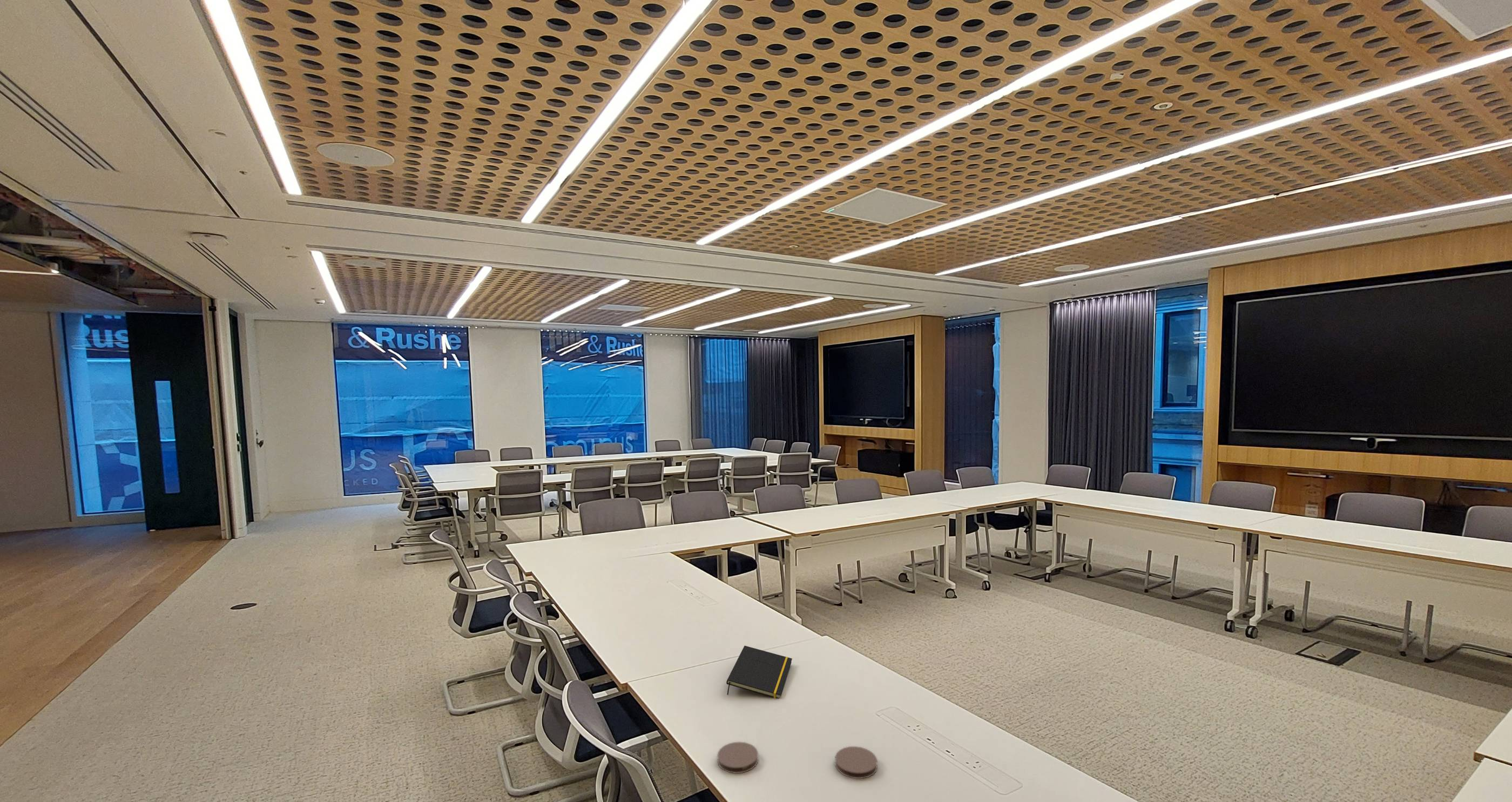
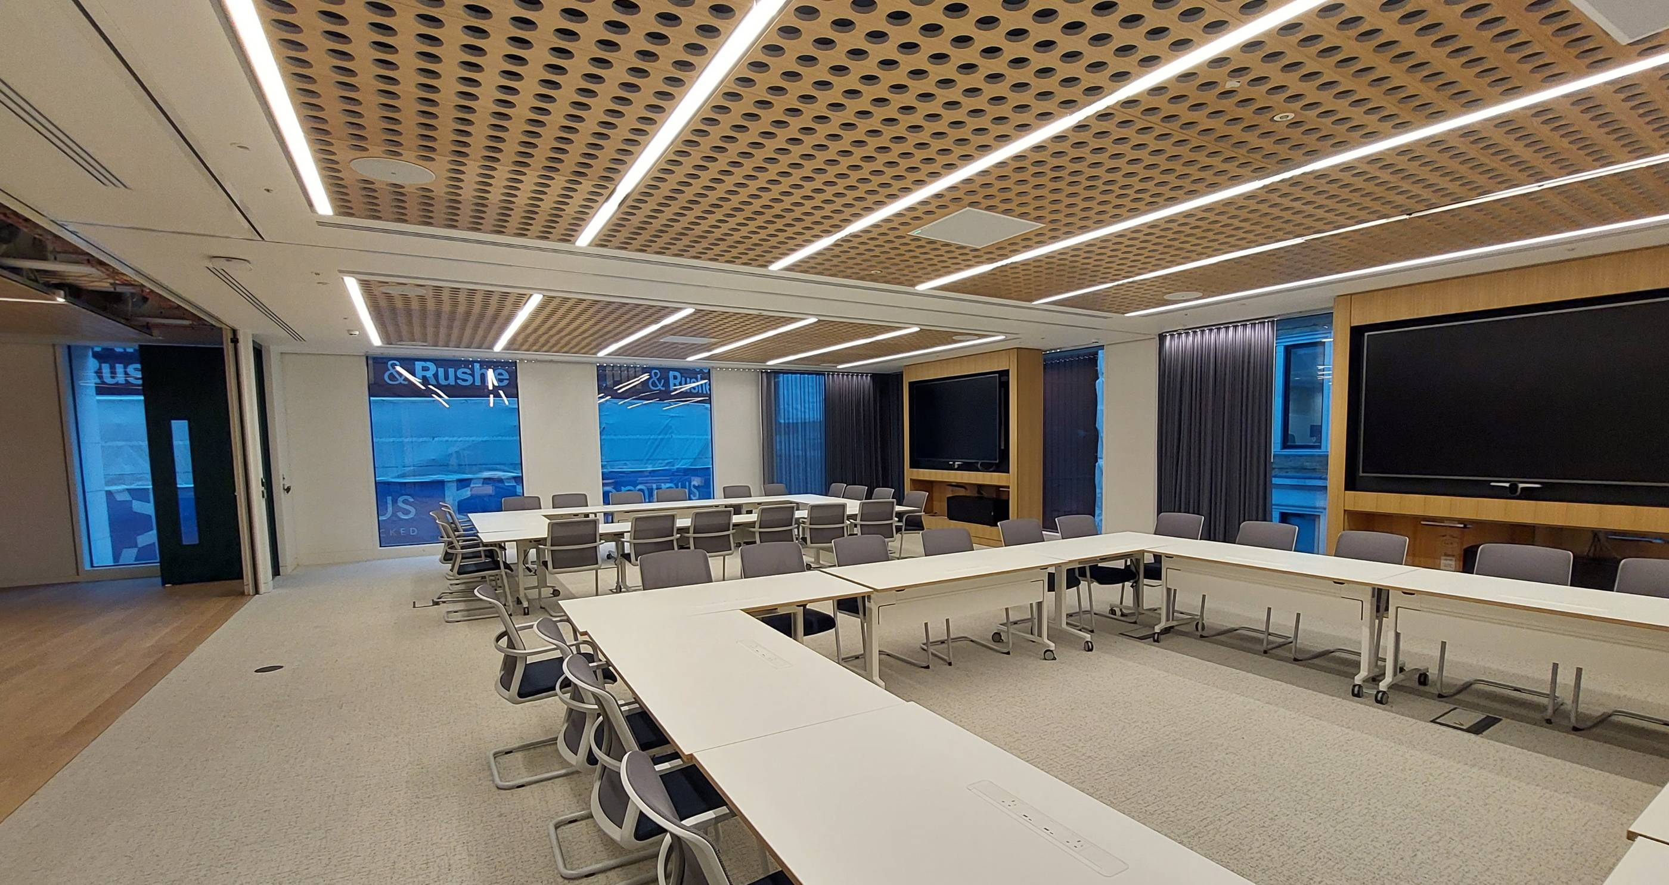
- notepad [726,645,793,699]
- coaster [717,742,759,774]
- coaster [835,746,878,779]
